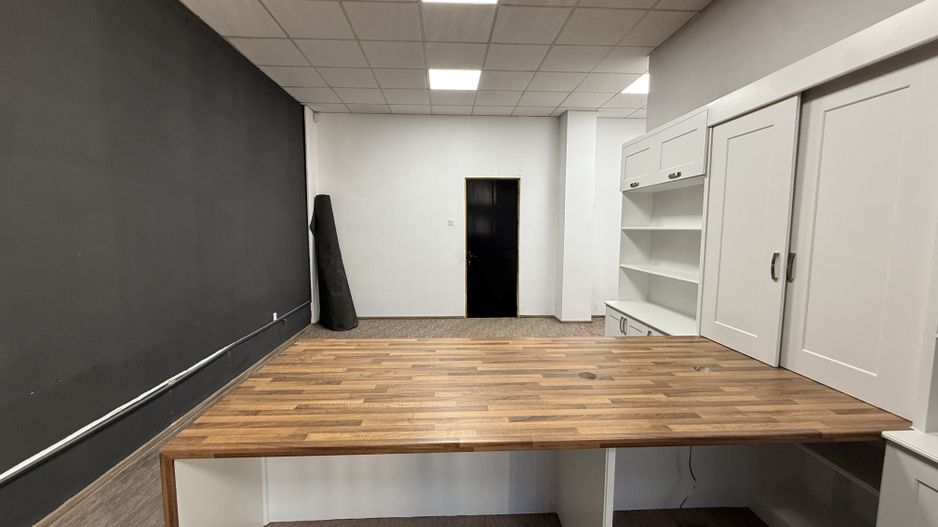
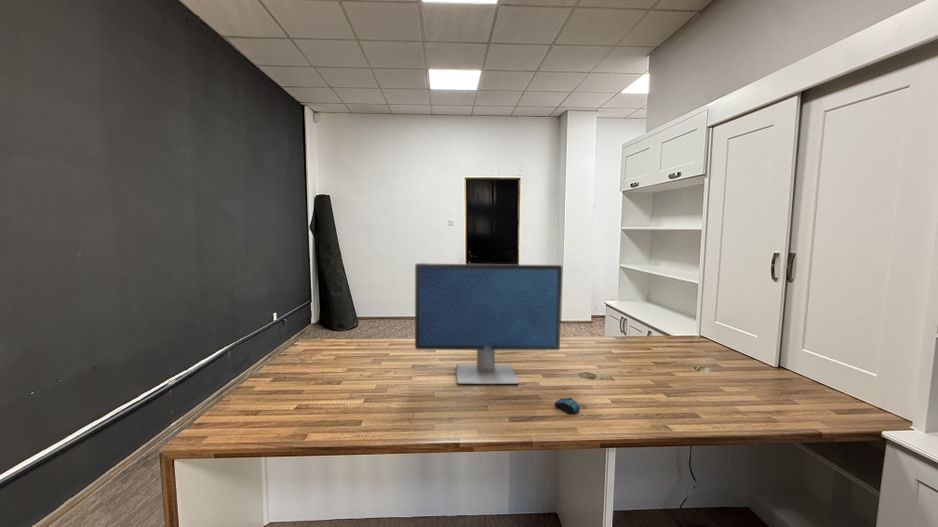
+ monitor [414,262,563,385]
+ computer mouse [554,397,581,415]
